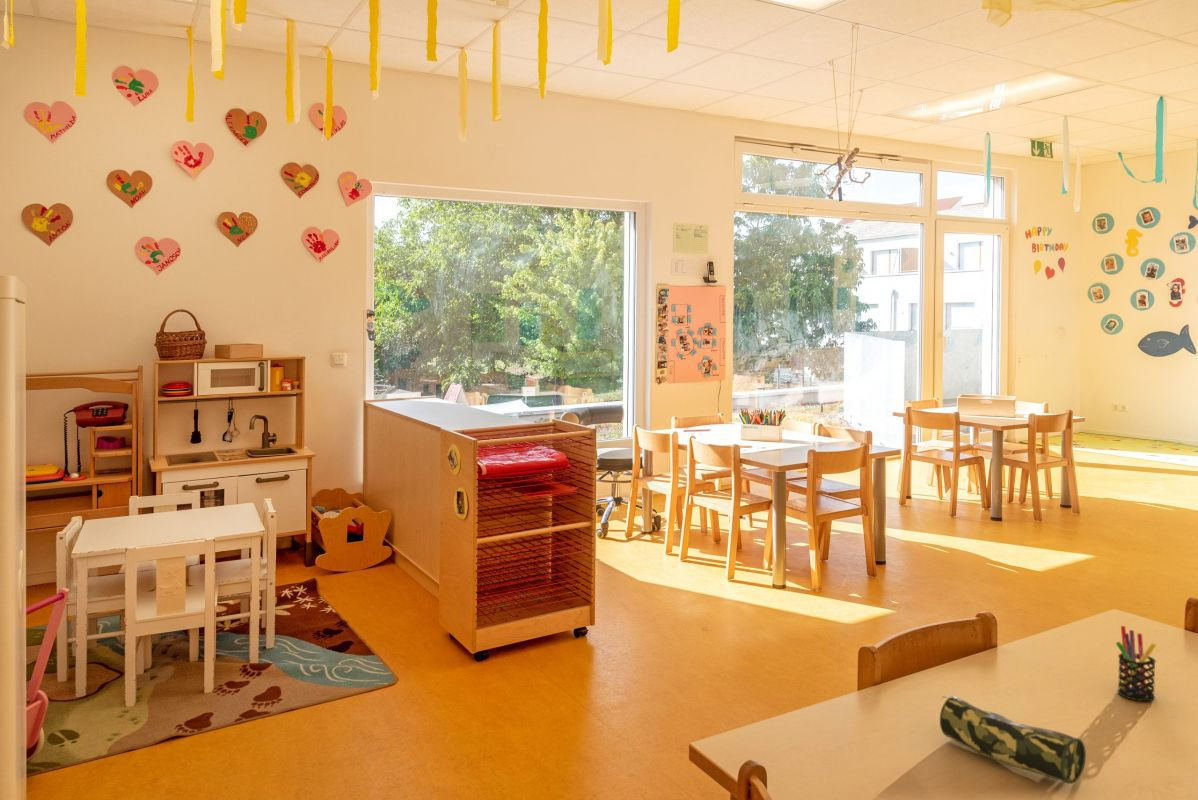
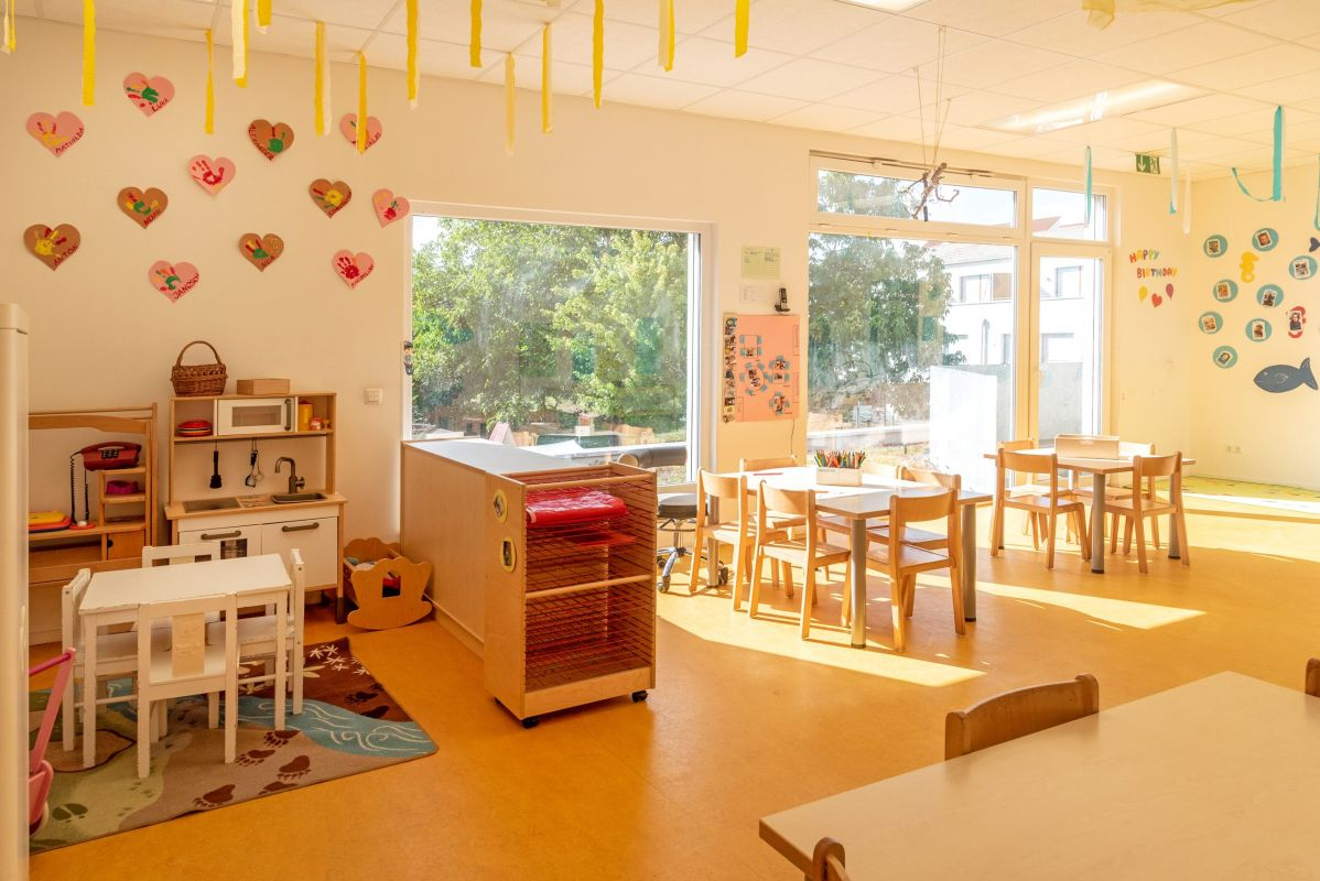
- pen holder [1115,625,1157,702]
- pencil case [939,695,1087,785]
